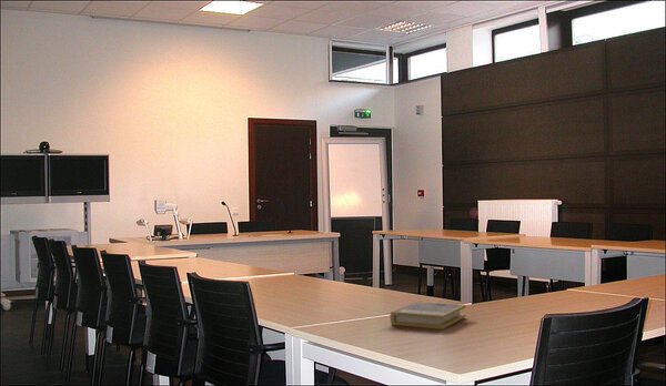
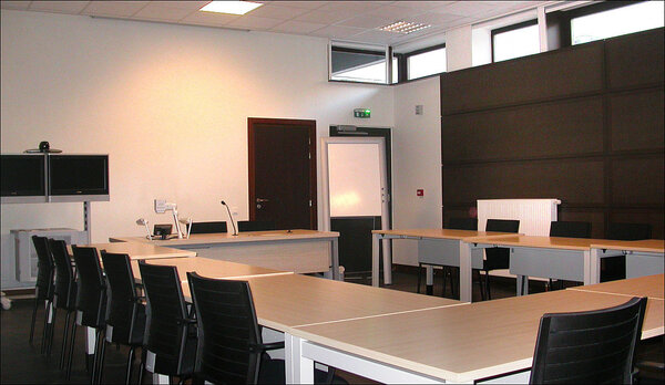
- book [390,301,467,331]
